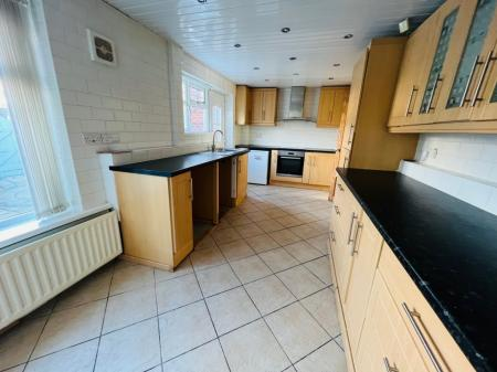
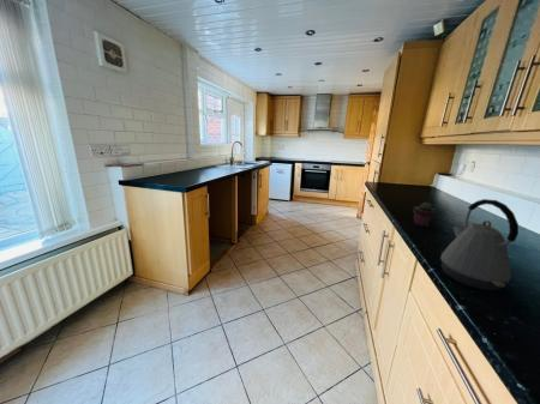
+ kettle [439,198,520,291]
+ potted succulent [412,201,437,228]
